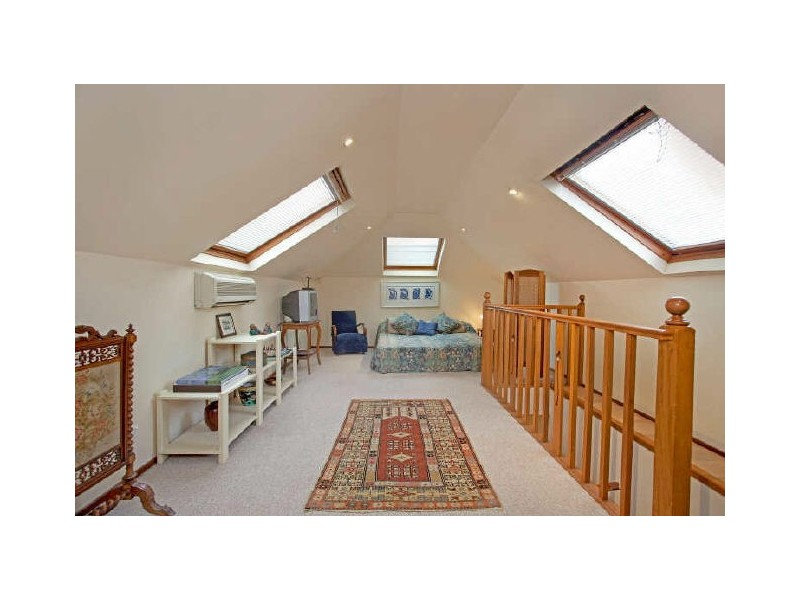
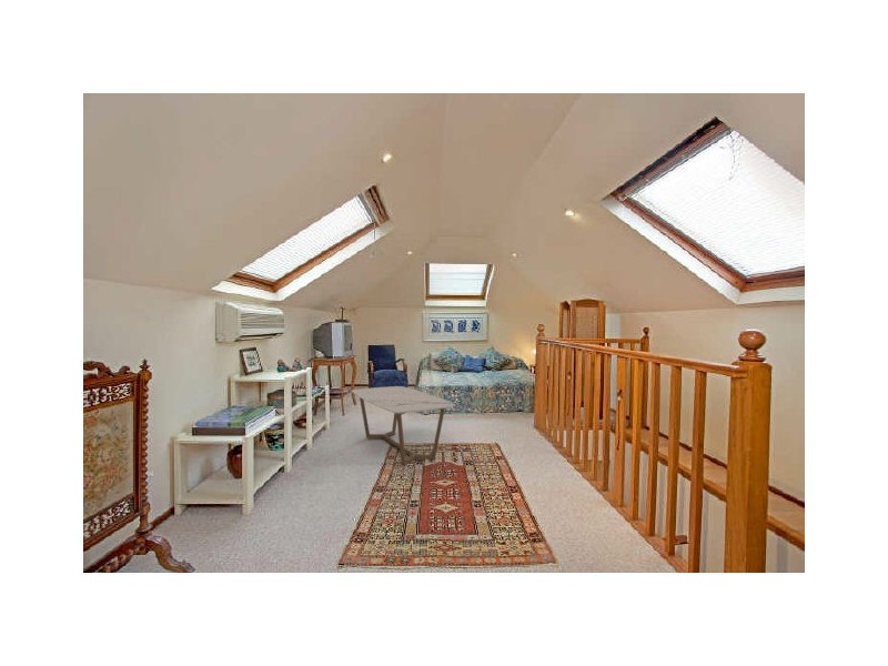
+ coffee table [350,385,456,466]
